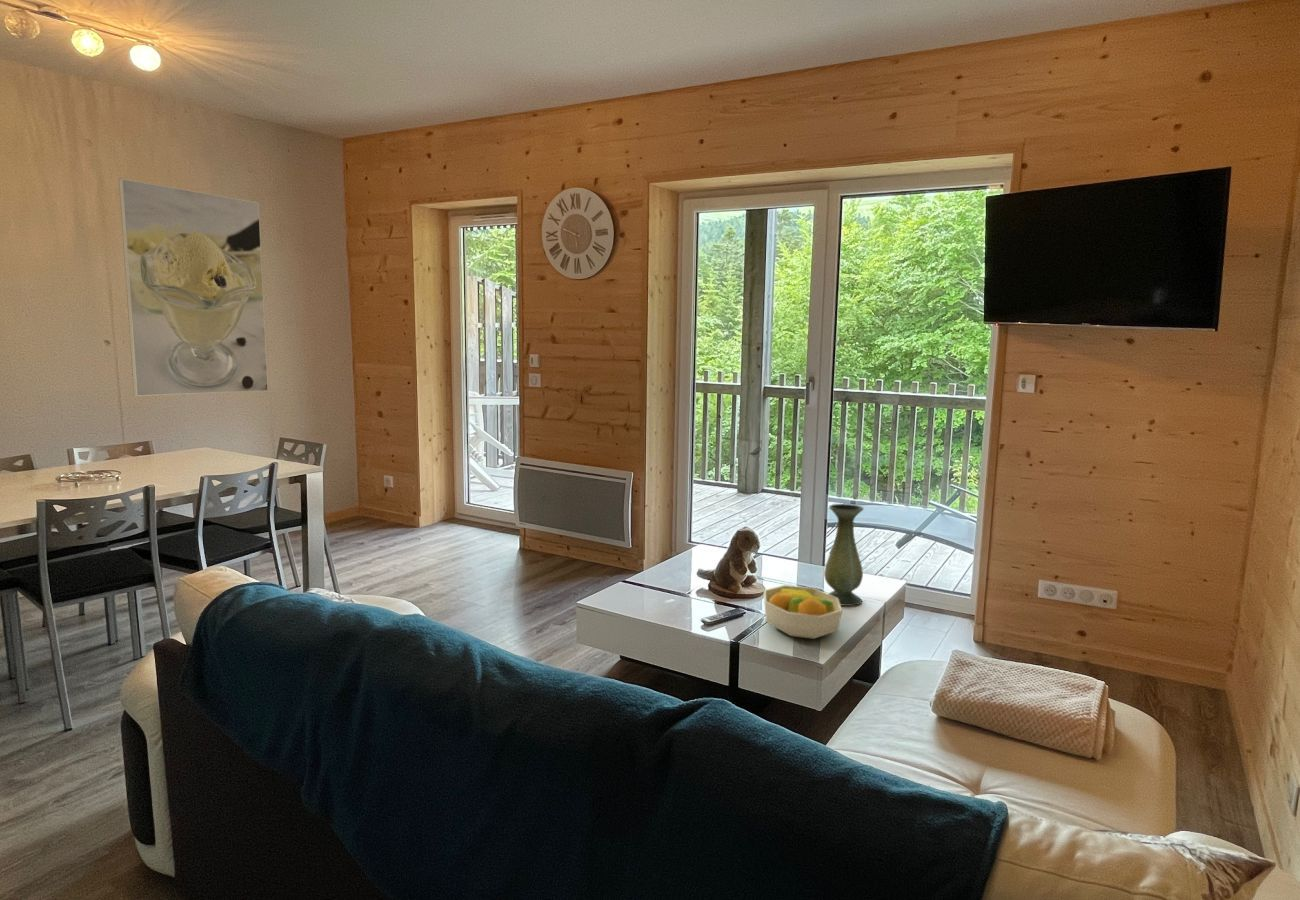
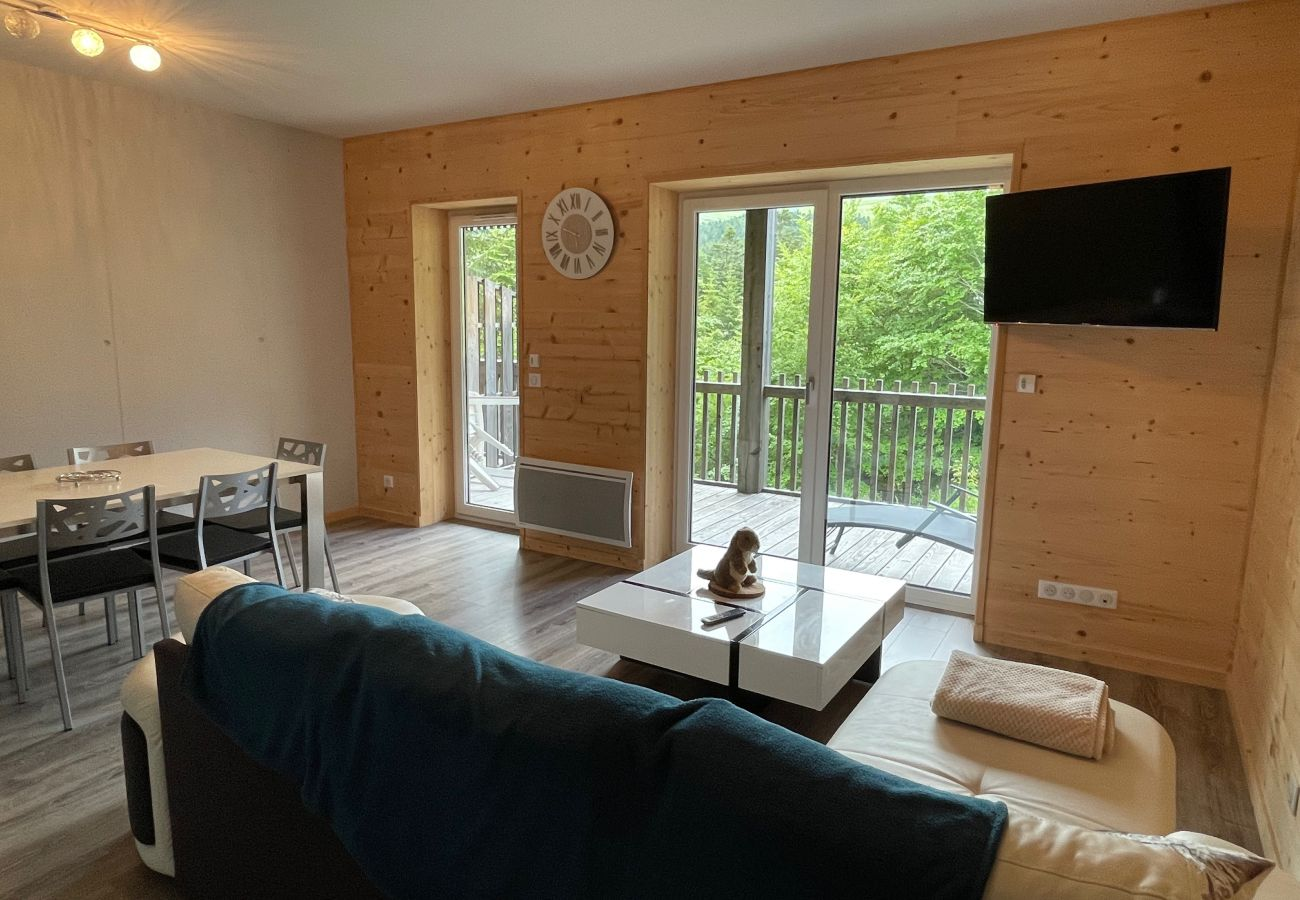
- vase [823,503,865,607]
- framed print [118,177,269,397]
- fruit bowl [763,584,843,640]
